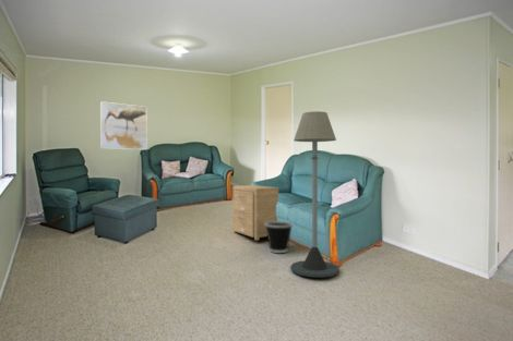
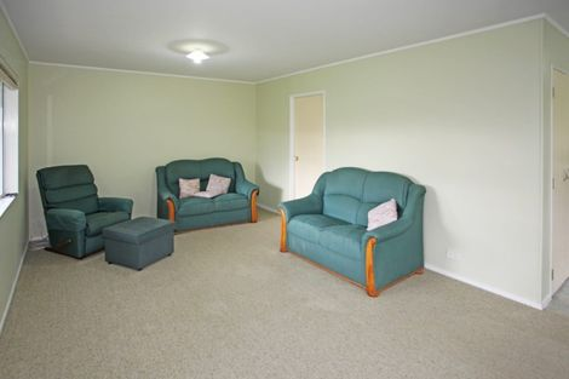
- floor lamp [289,110,341,278]
- wastebasket [265,220,294,254]
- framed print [99,100,148,150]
- side table [232,184,279,241]
